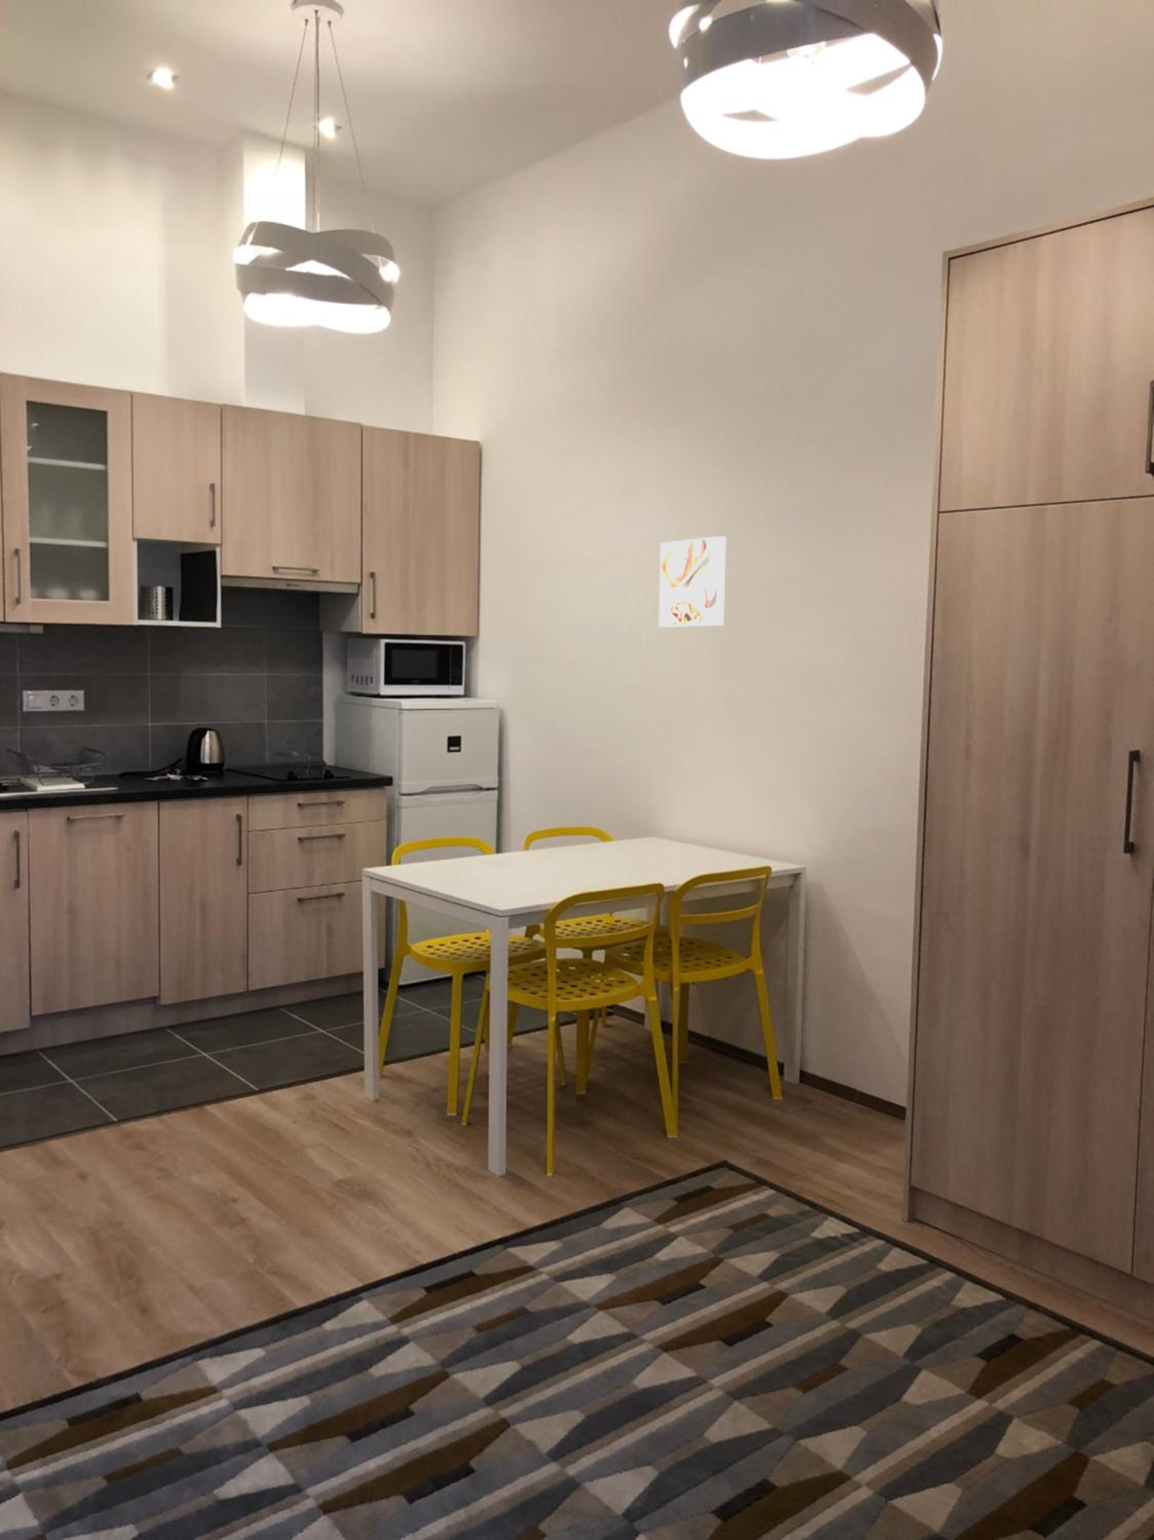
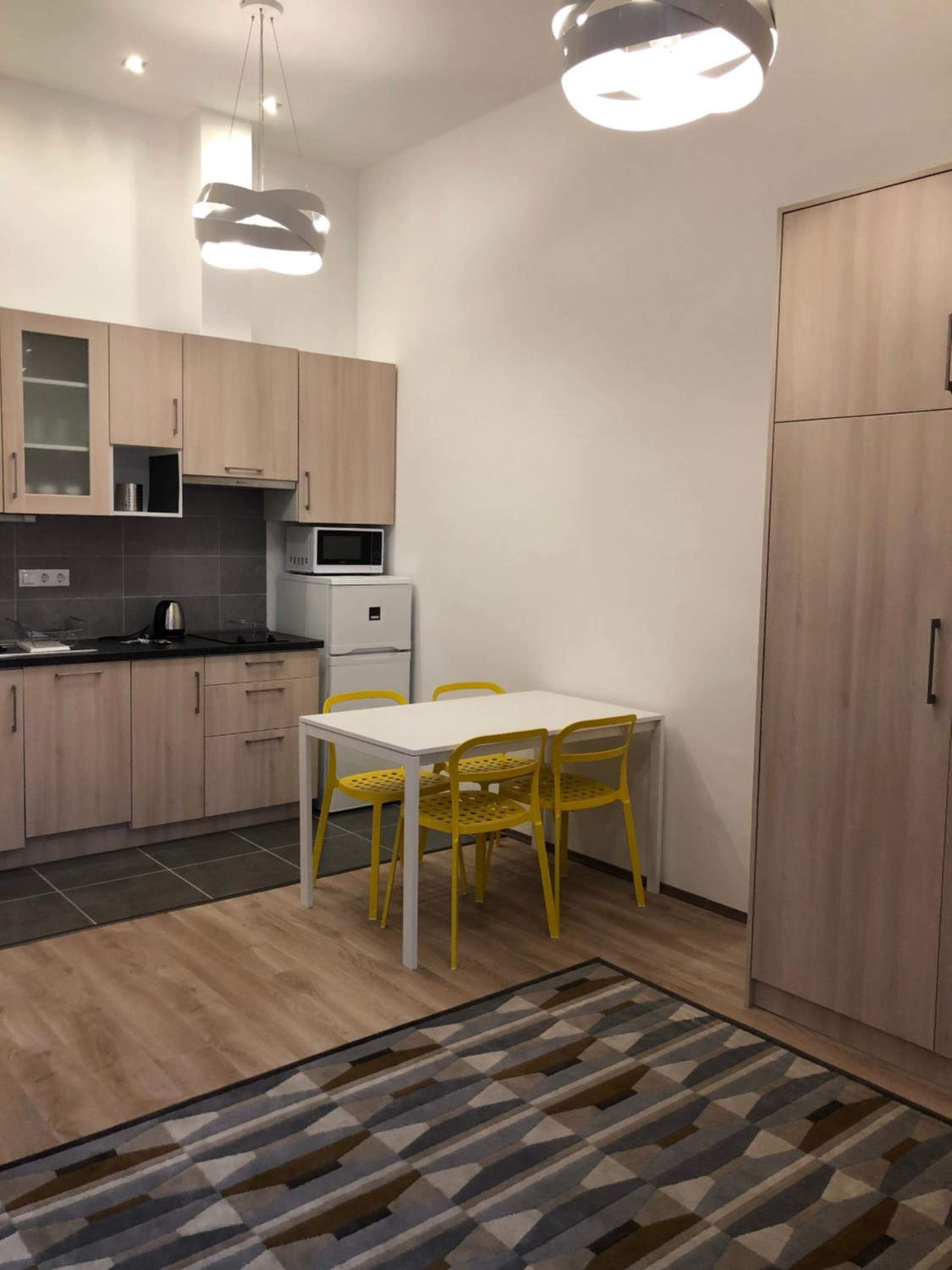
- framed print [658,536,727,628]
